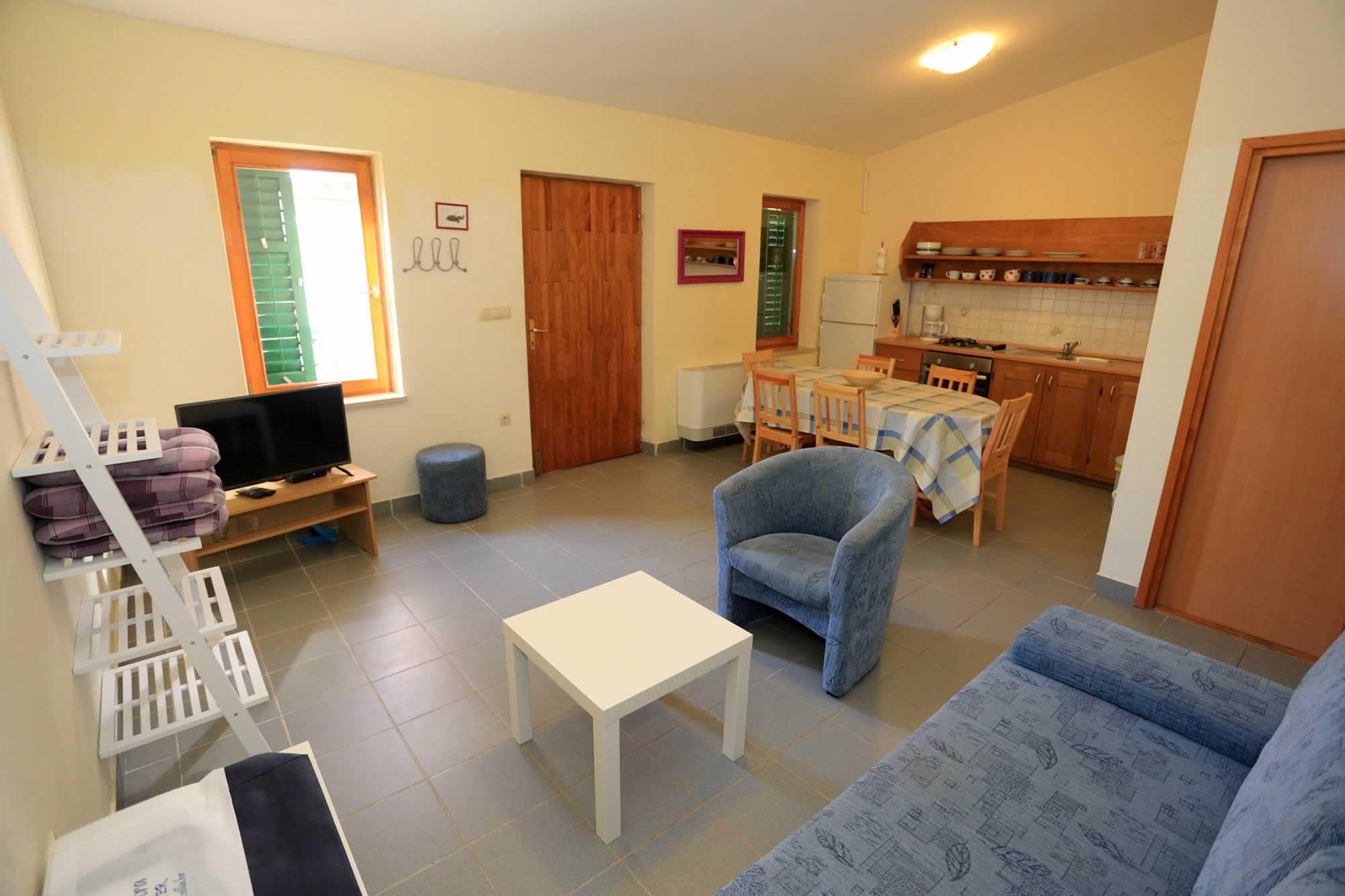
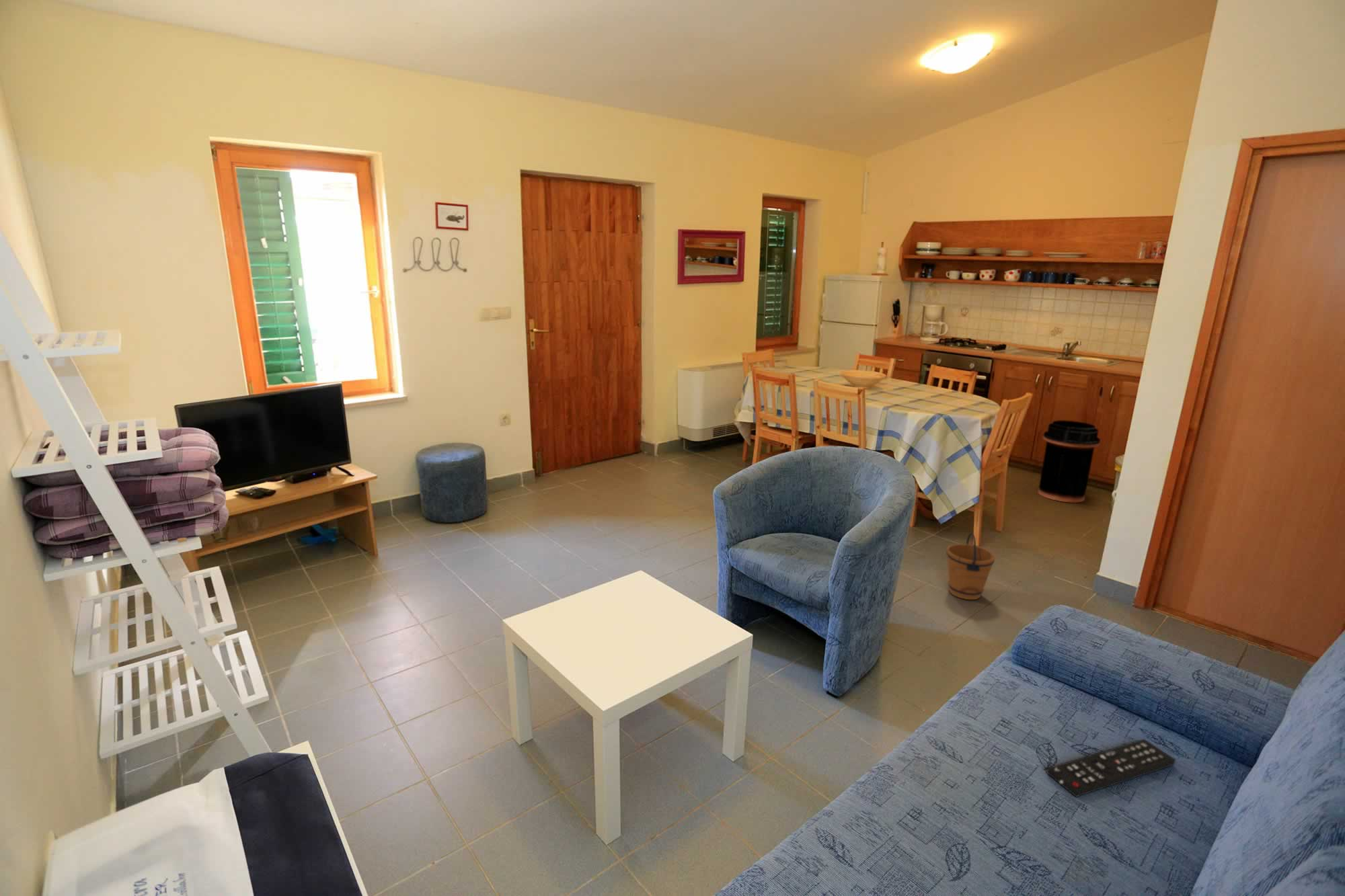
+ bucket [946,532,996,600]
+ remote control [1046,738,1176,798]
+ trash can [1037,419,1101,503]
